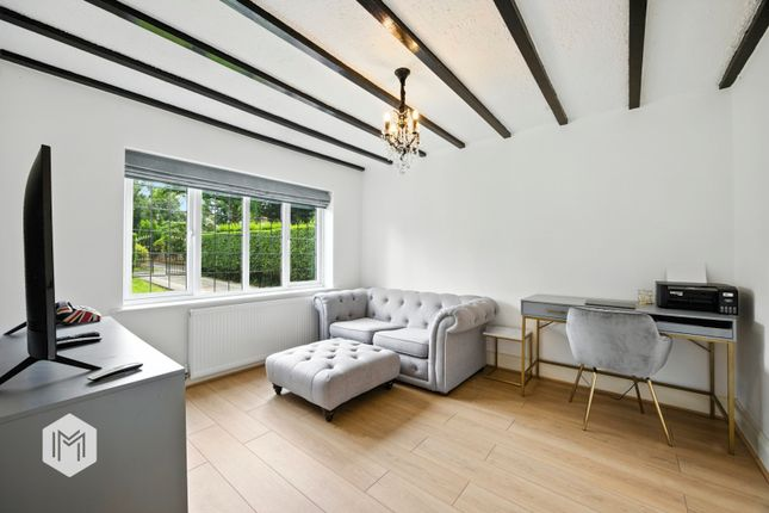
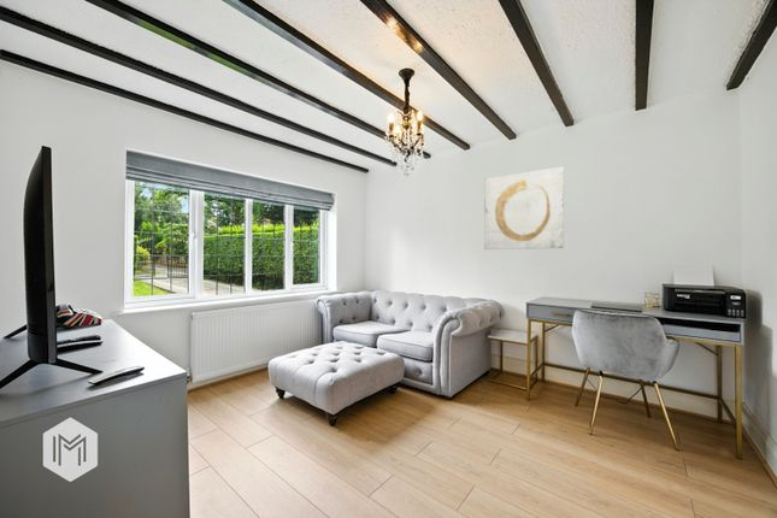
+ wall art [483,165,565,251]
